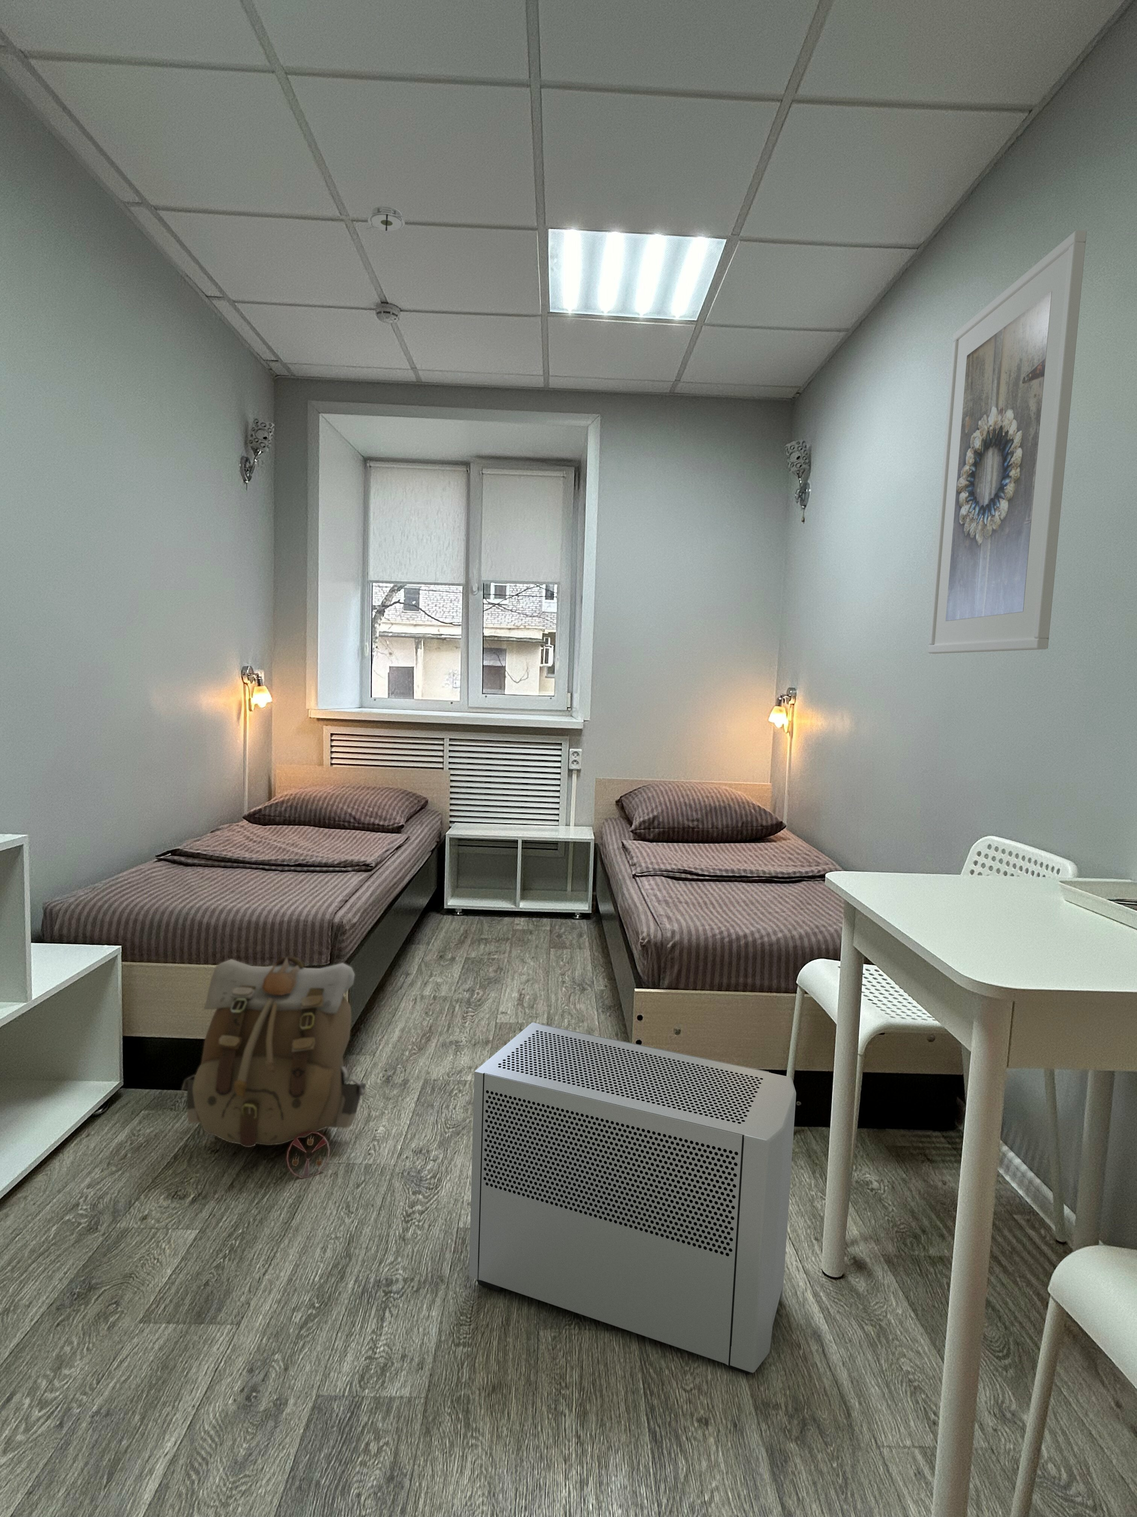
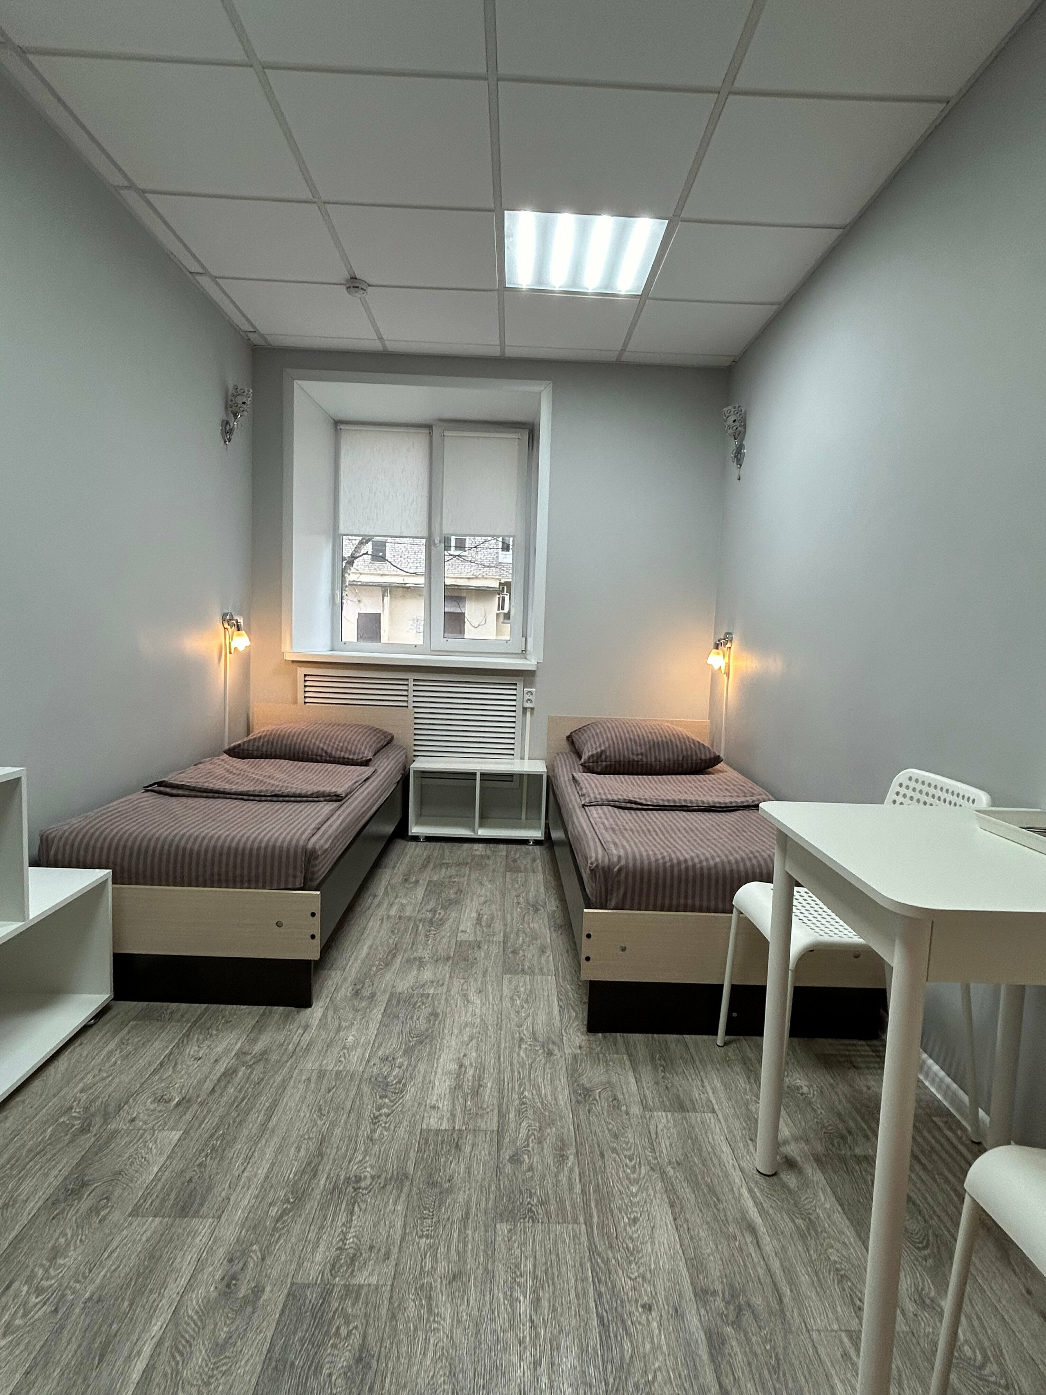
- air purifier [468,1021,797,1375]
- smoke detector [365,205,405,232]
- backpack [180,956,367,1179]
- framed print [928,229,1087,653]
